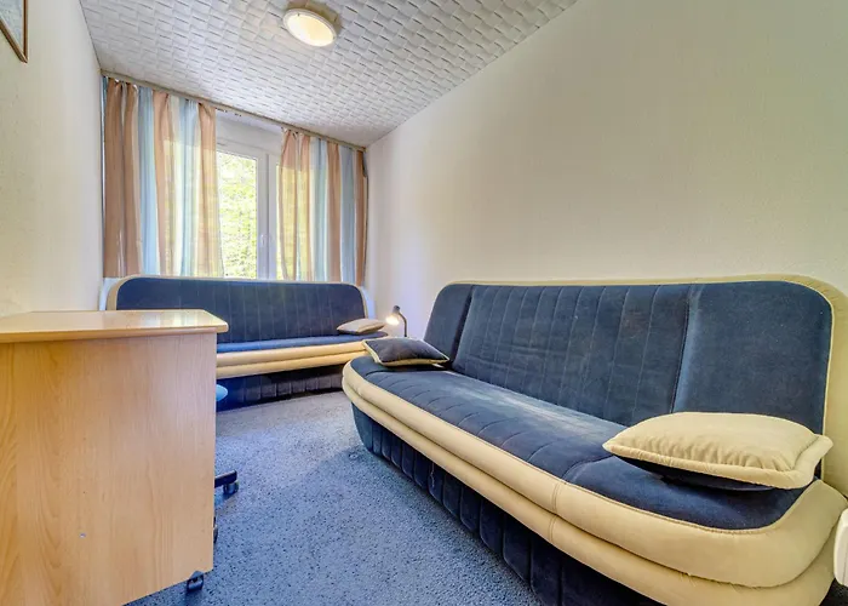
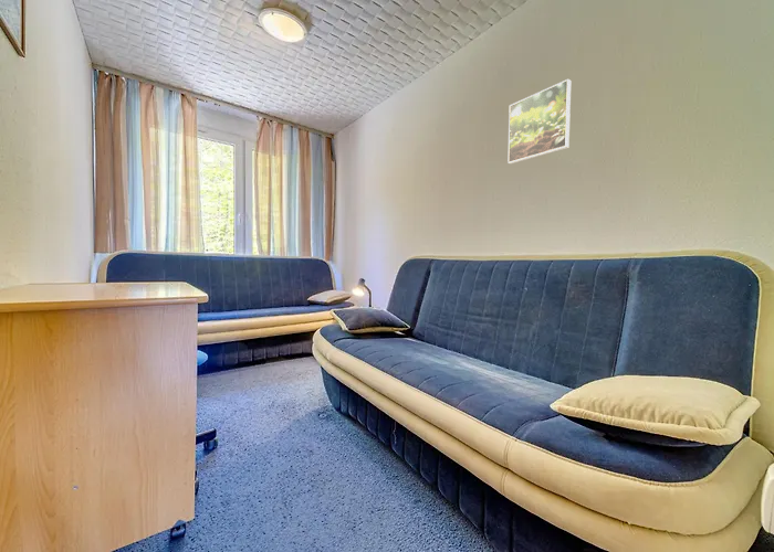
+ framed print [506,78,572,164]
